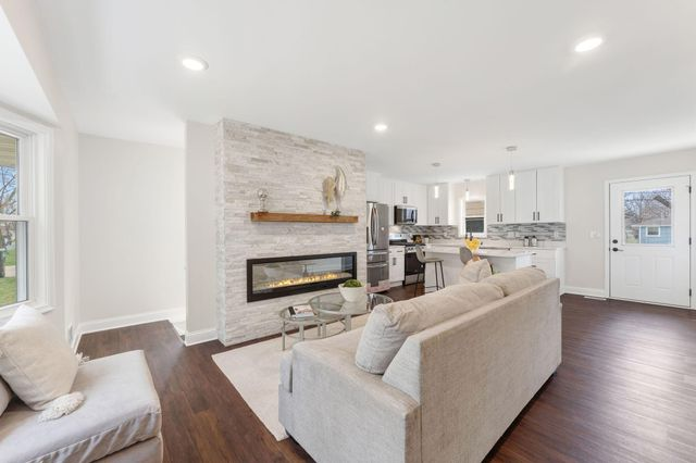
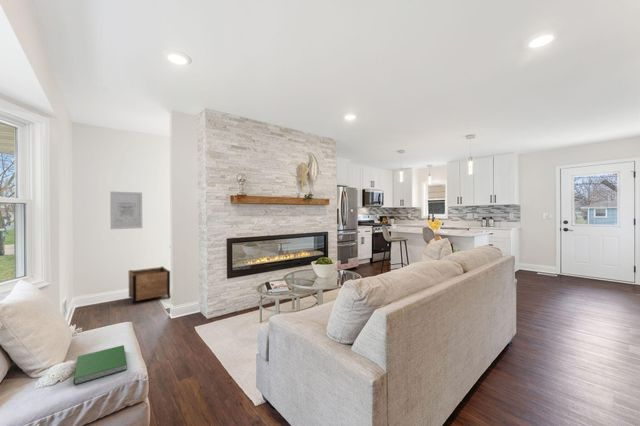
+ wall art [109,191,143,230]
+ hardcover book [72,344,128,386]
+ planter [128,266,171,306]
